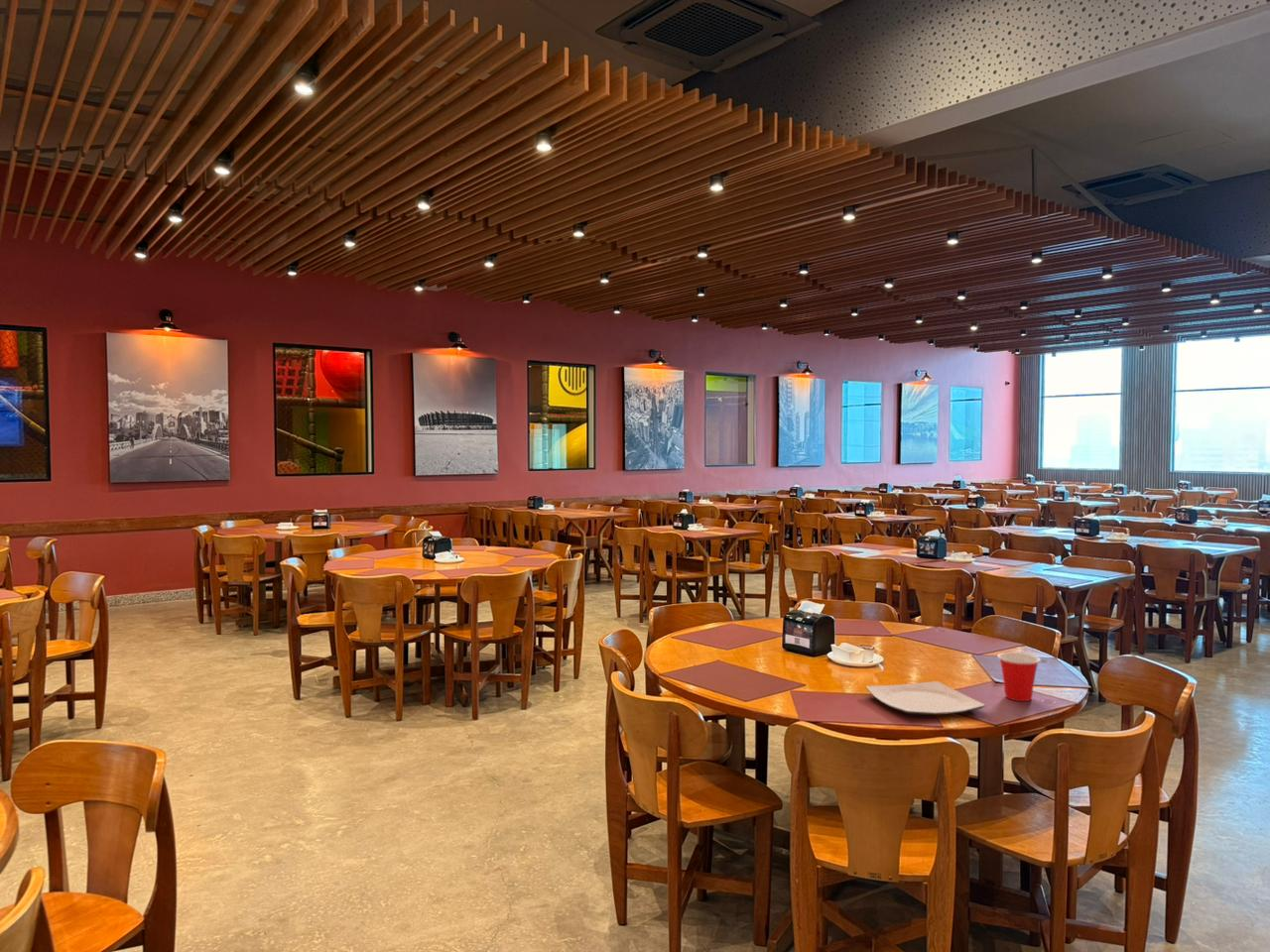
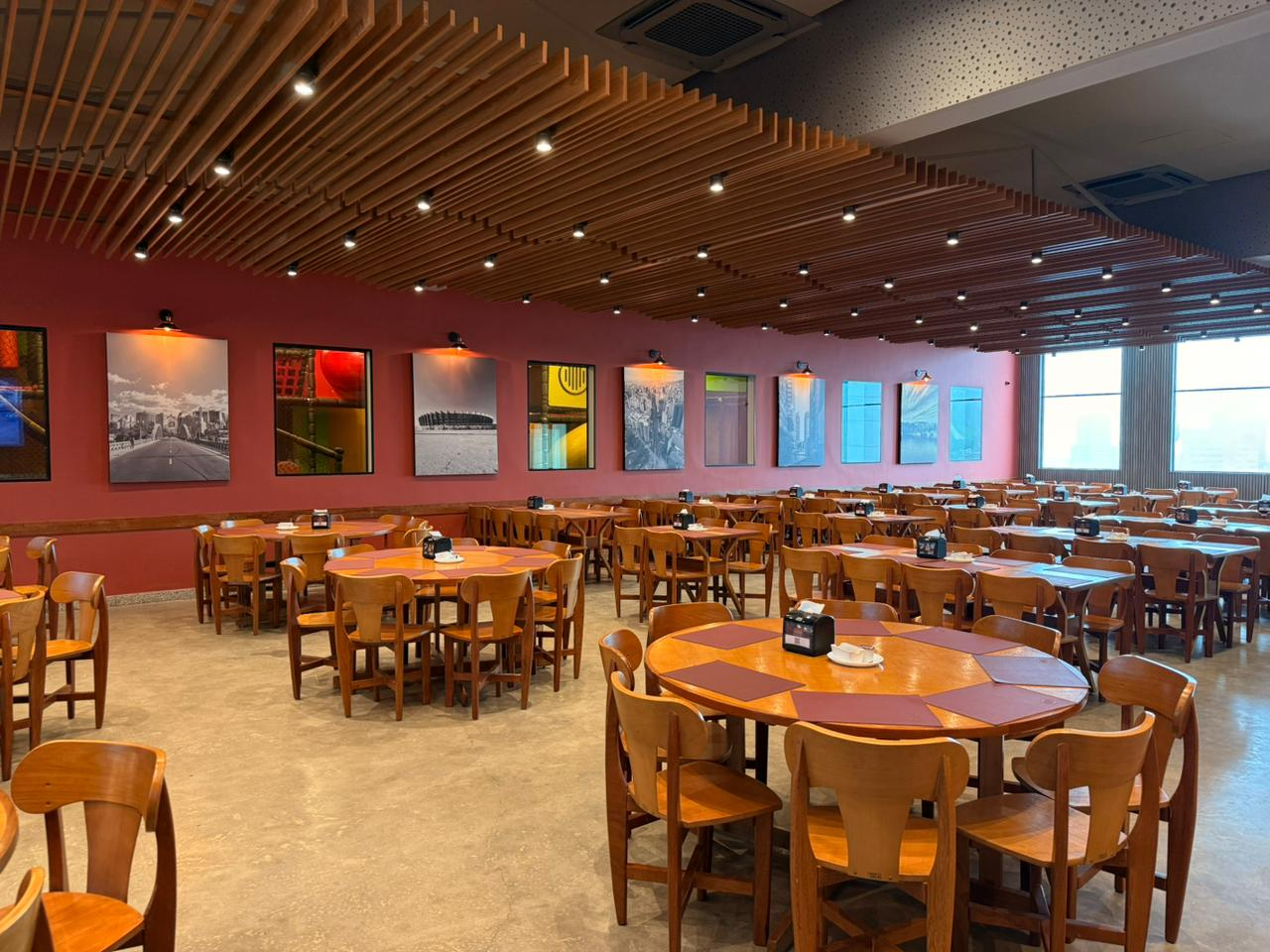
- plate [865,680,986,716]
- cup [996,652,1042,702]
